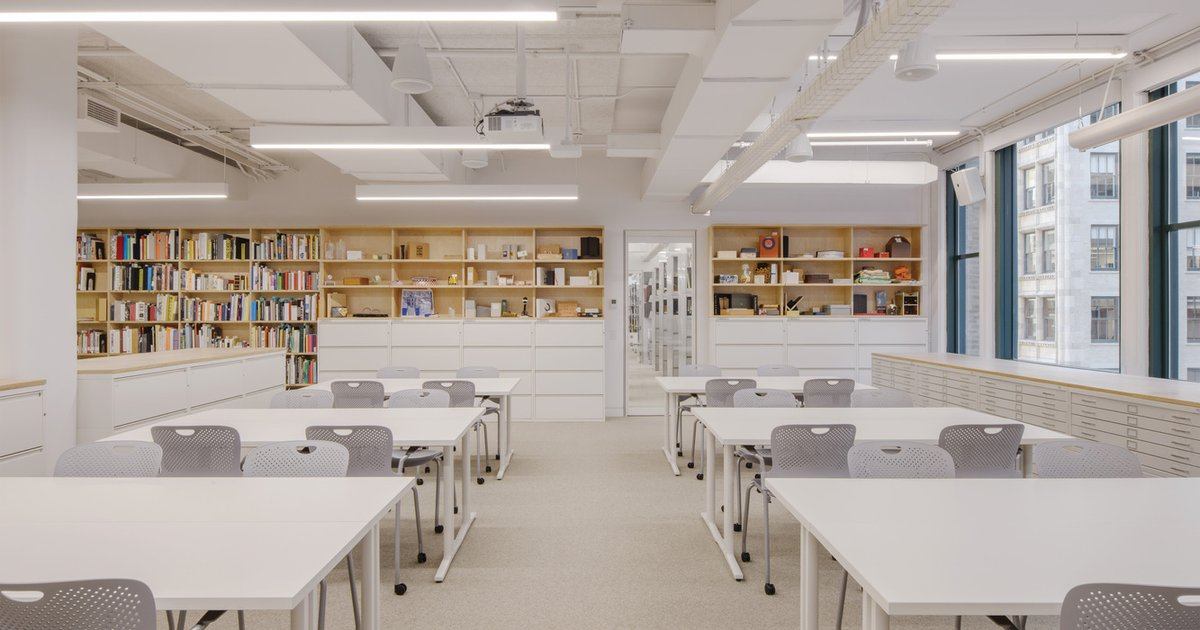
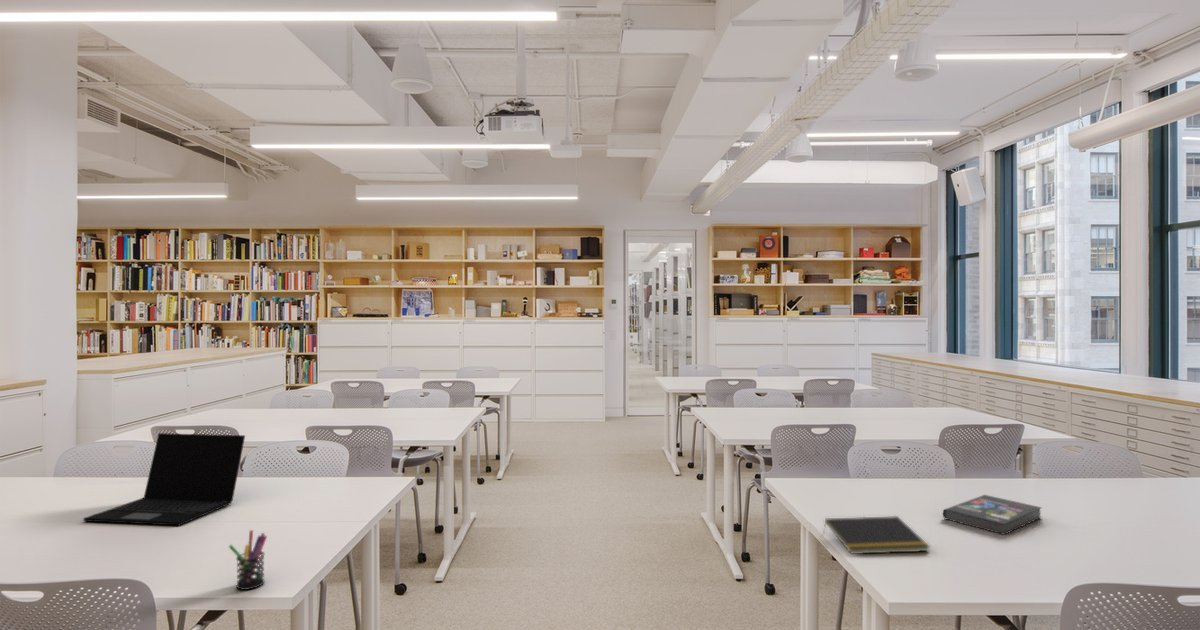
+ pen holder [228,529,268,591]
+ laptop [82,432,246,527]
+ notepad [822,515,931,555]
+ book [942,494,1043,536]
